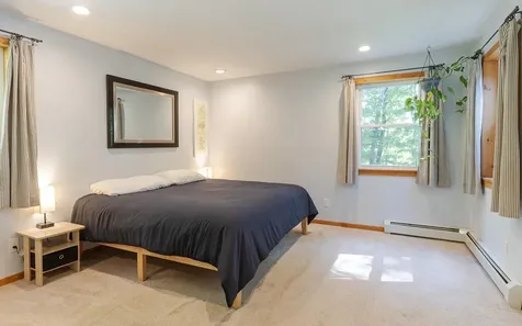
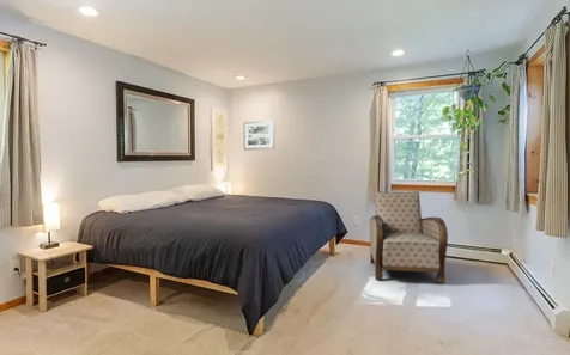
+ wall art [242,118,275,152]
+ armchair [369,190,449,283]
